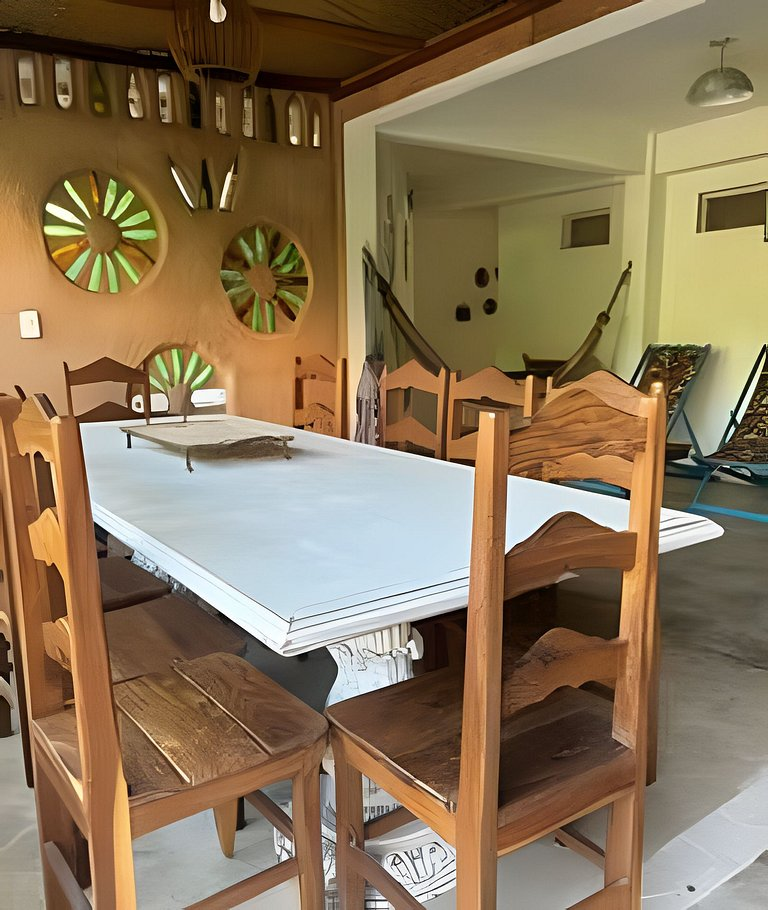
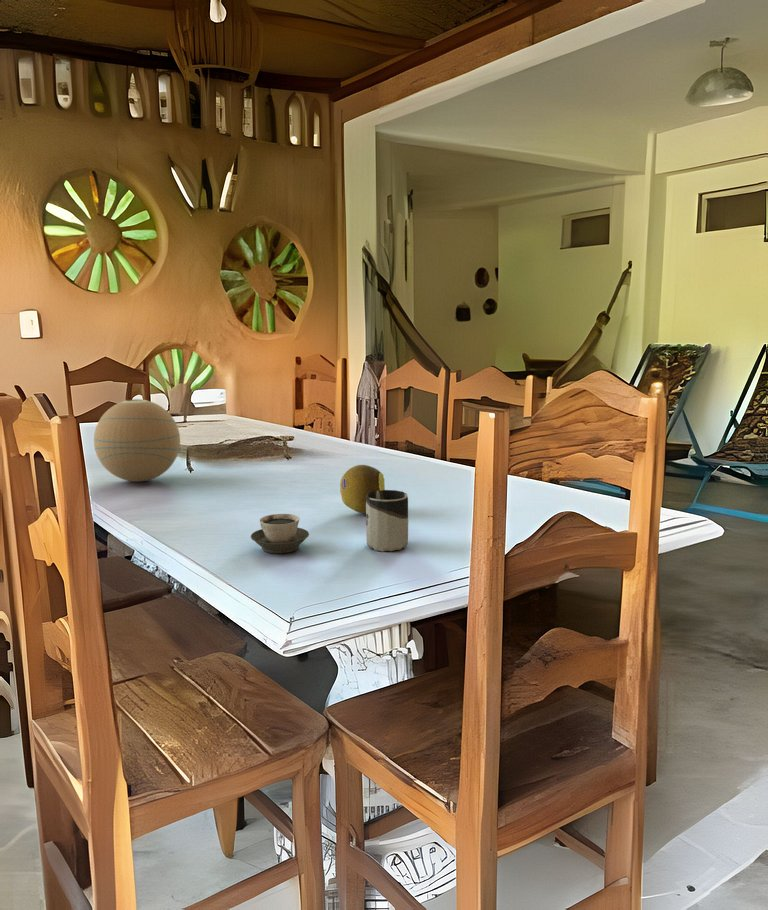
+ decorative orb [93,398,181,483]
+ cup [365,489,409,553]
+ fruit [339,464,386,514]
+ cup [250,513,310,554]
